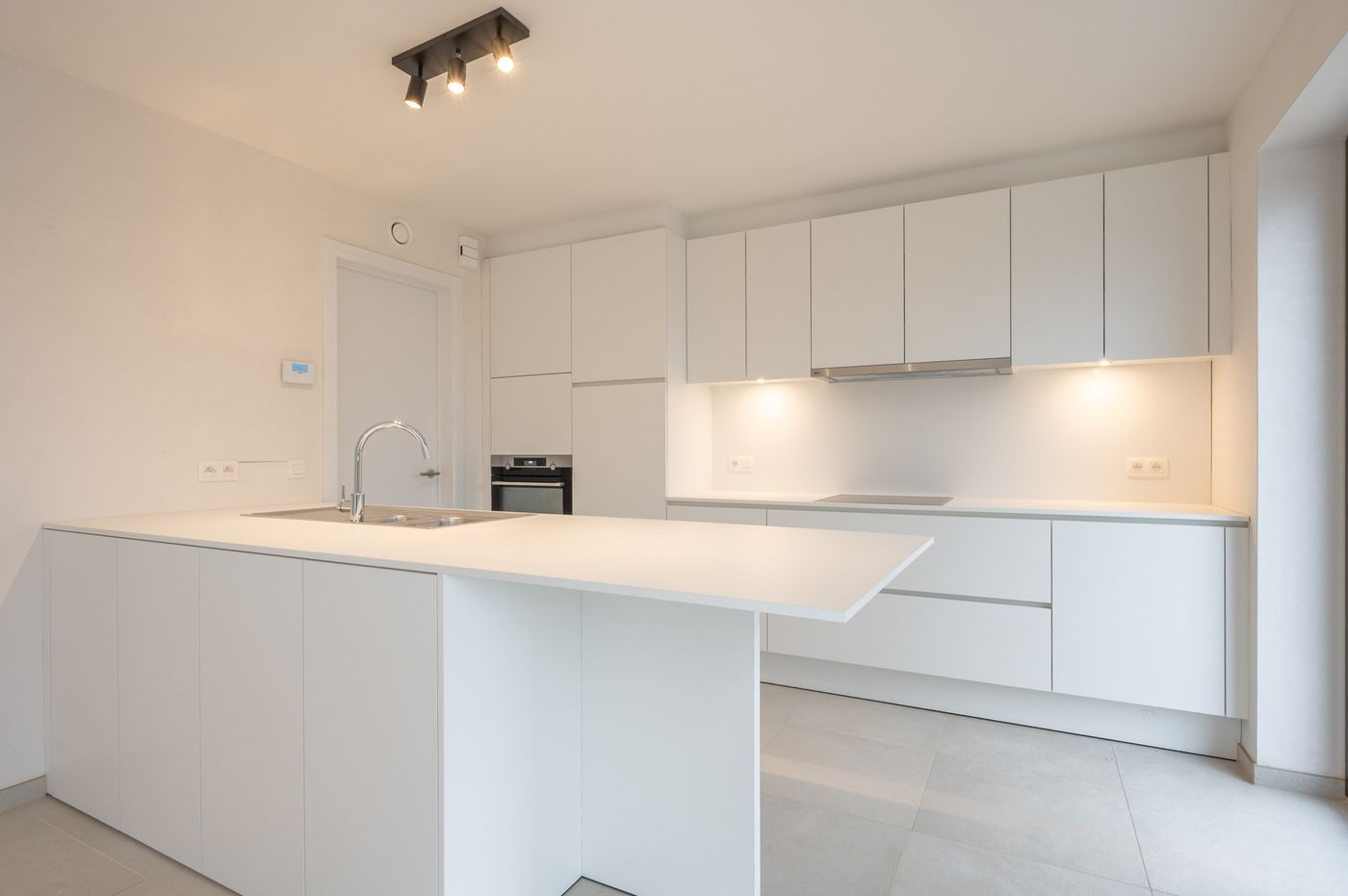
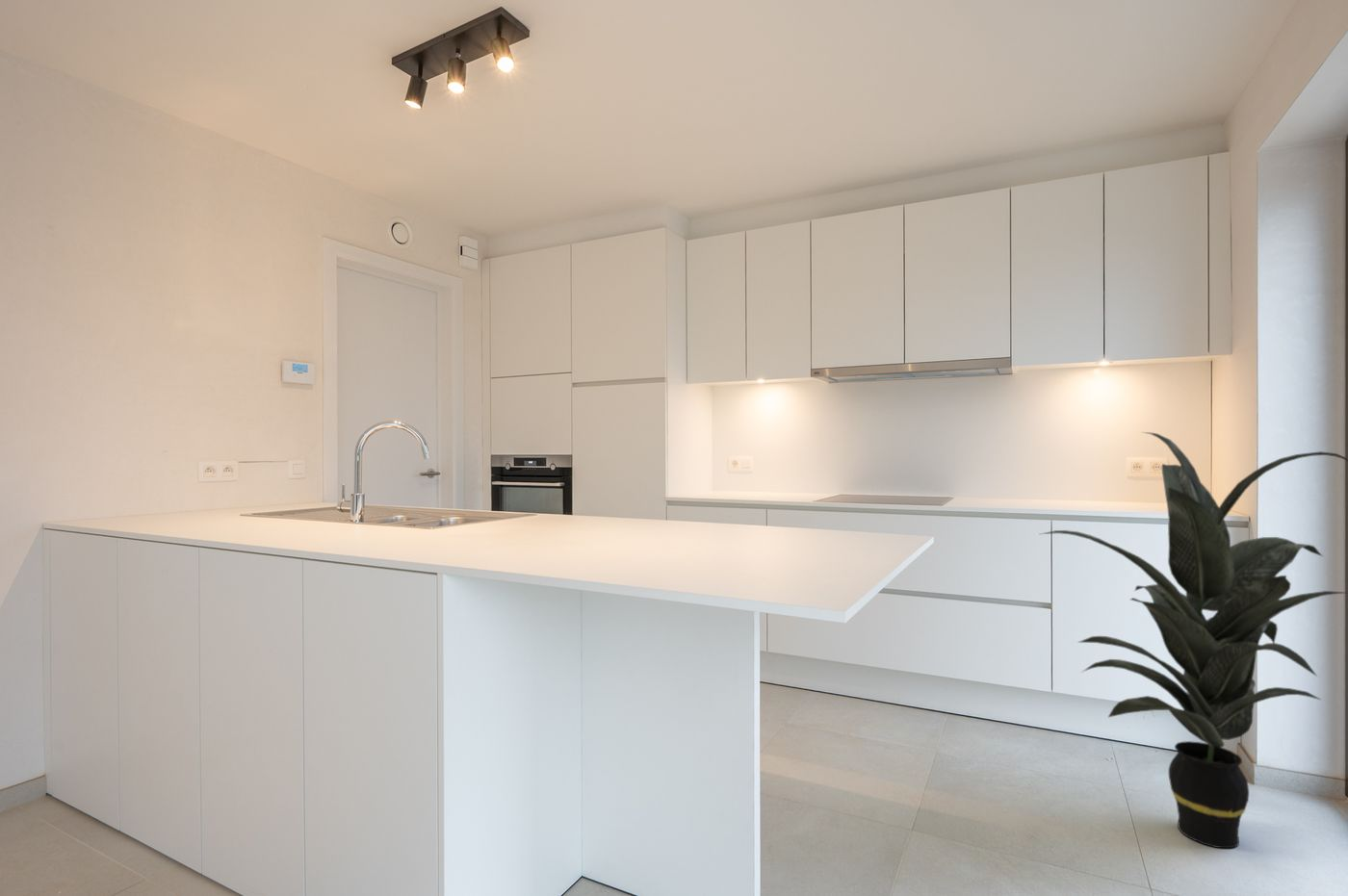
+ indoor plant [1040,431,1348,849]
